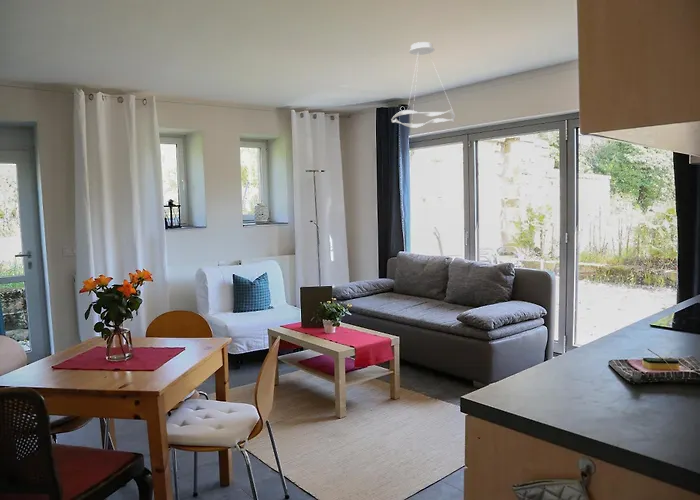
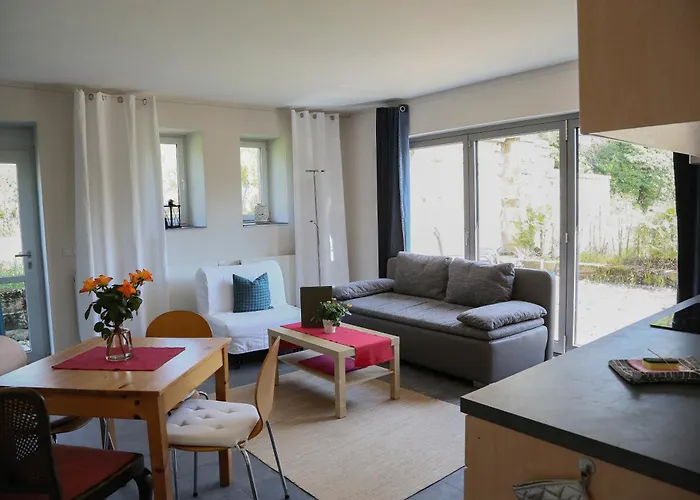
- ceiling light [391,41,457,129]
